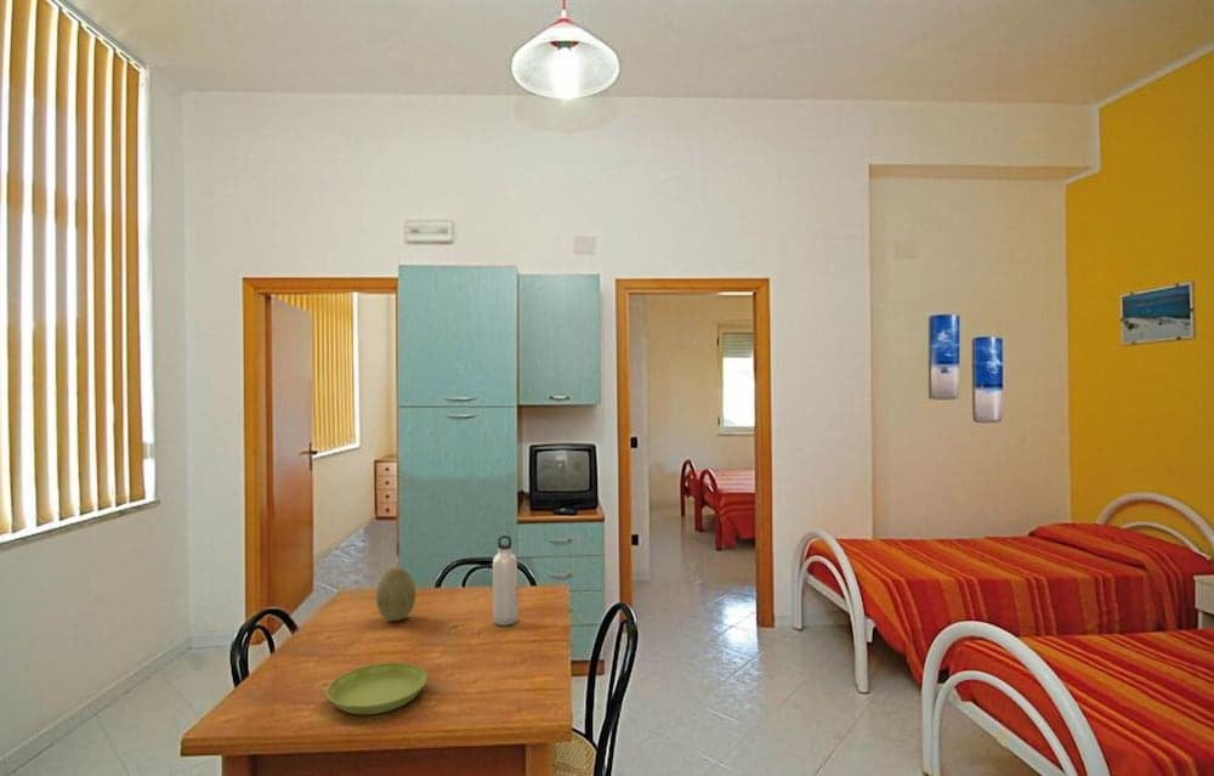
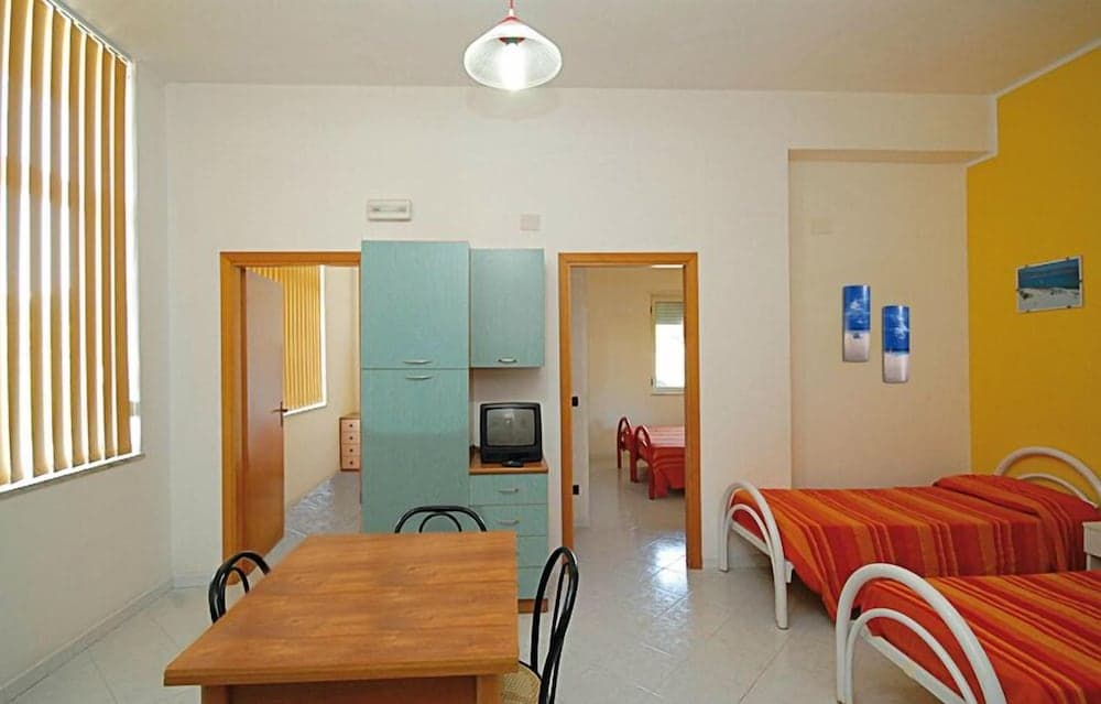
- water bottle [492,534,518,627]
- saucer [325,662,429,715]
- fruit [375,567,416,622]
